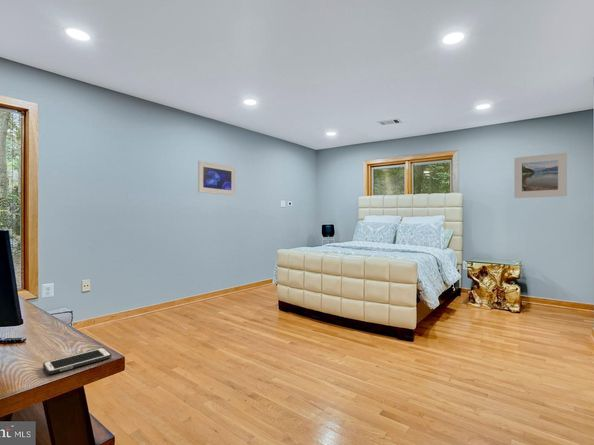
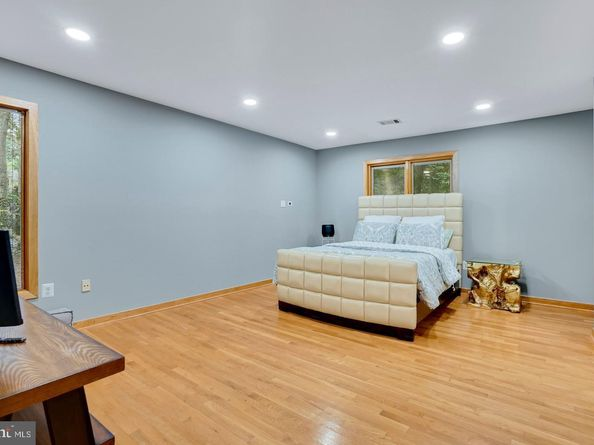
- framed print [513,152,568,199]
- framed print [197,160,236,196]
- cell phone [42,347,113,375]
